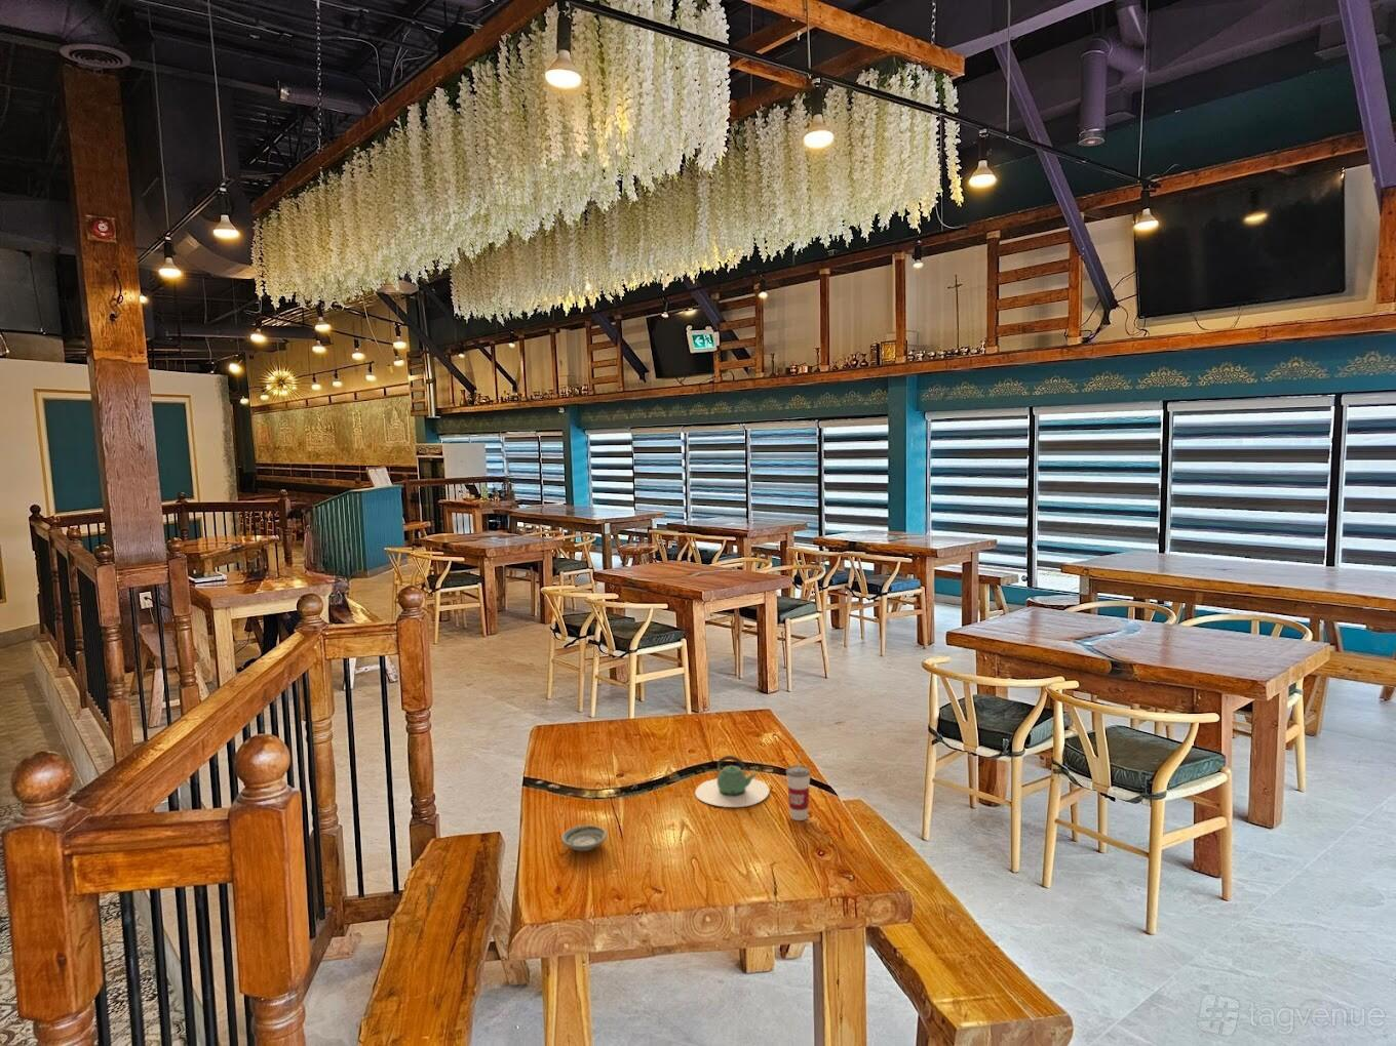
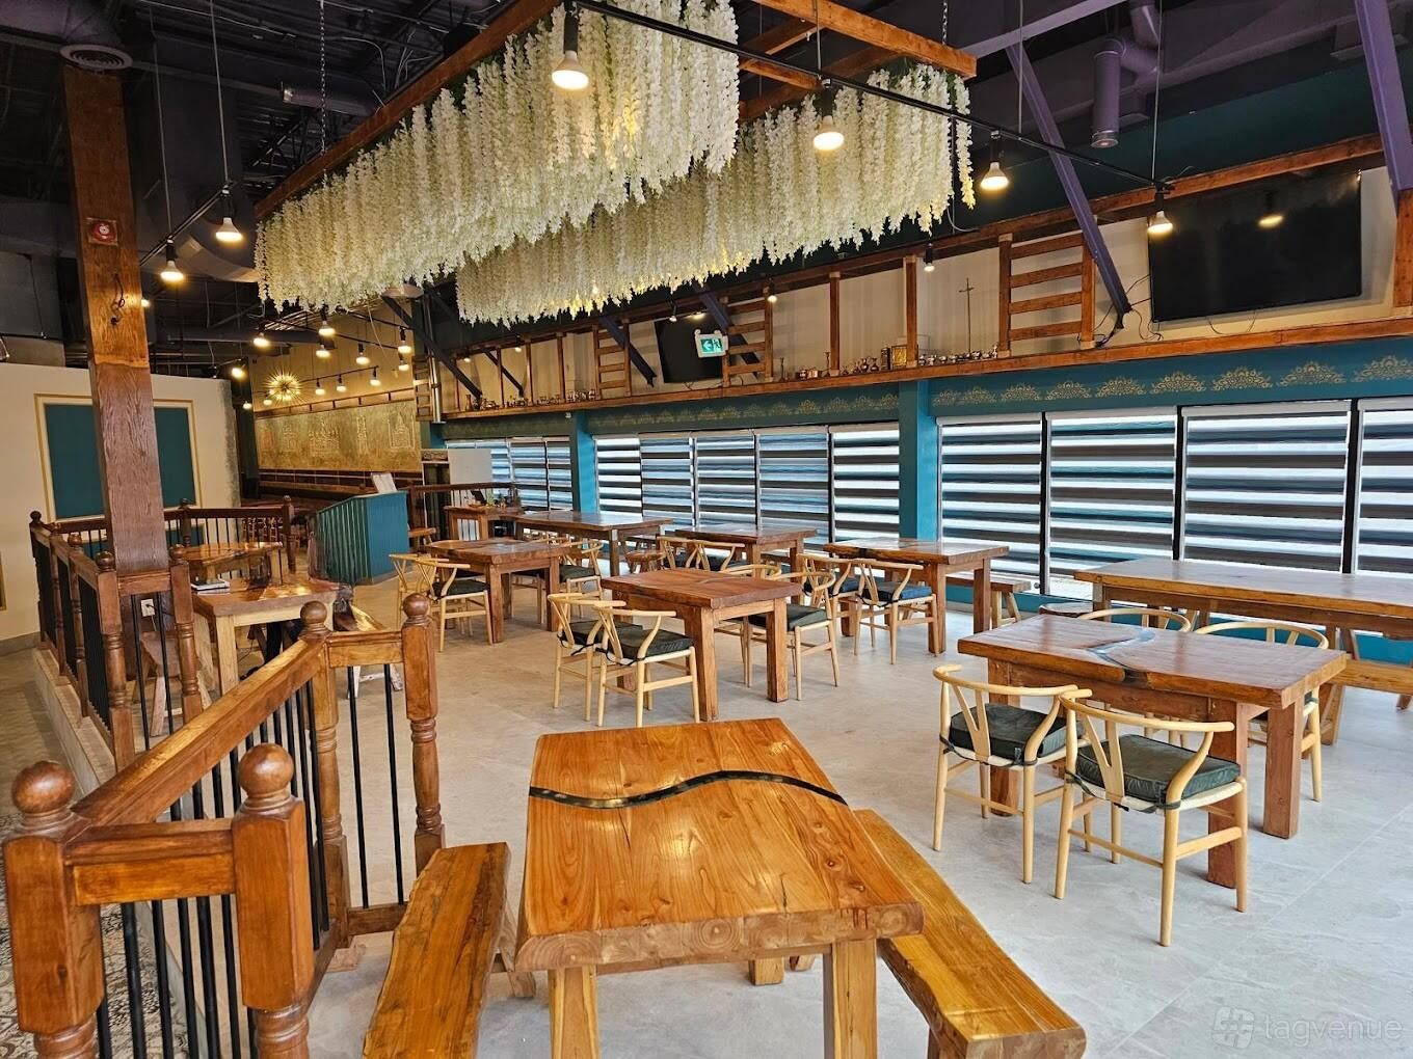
- teapot [694,755,771,808]
- saucer [561,824,608,853]
- cup [785,752,812,822]
